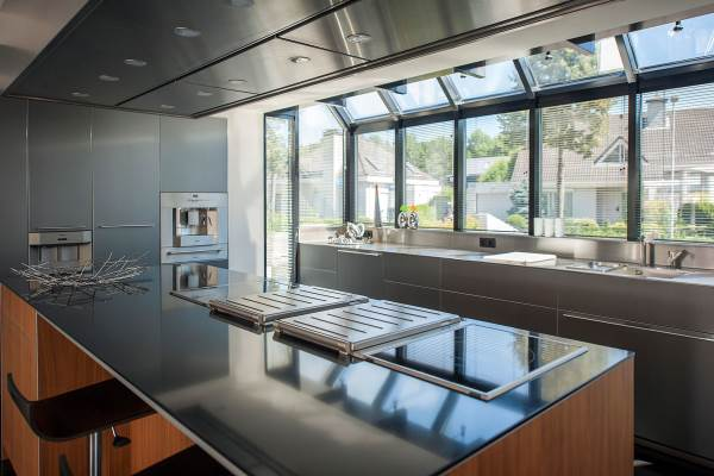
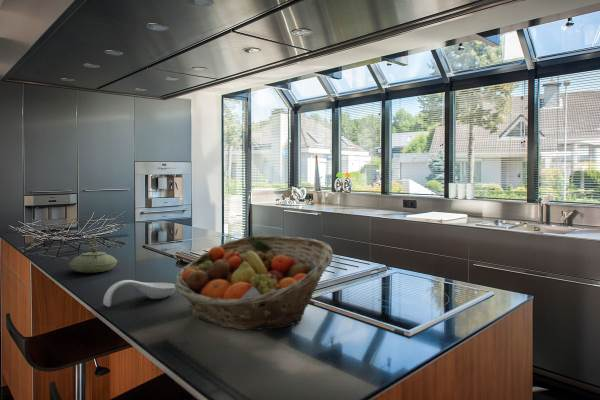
+ teapot [68,235,118,274]
+ fruit basket [175,235,334,331]
+ spoon rest [102,279,177,308]
